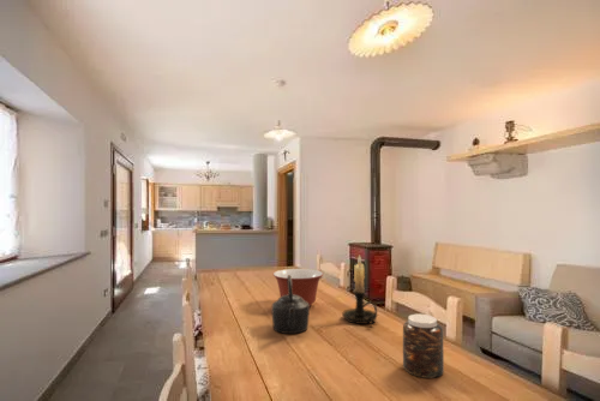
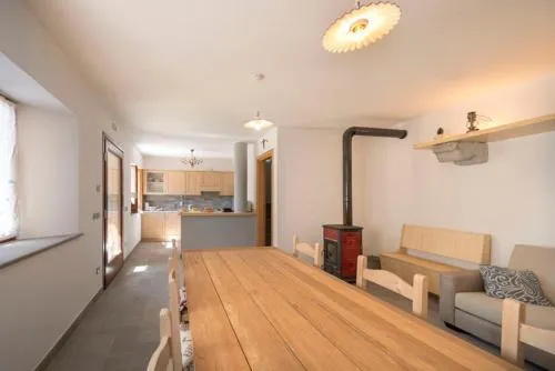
- kettle [270,275,311,335]
- jar [402,313,445,379]
- candle holder [341,255,378,327]
- mixing bowl [272,268,324,307]
